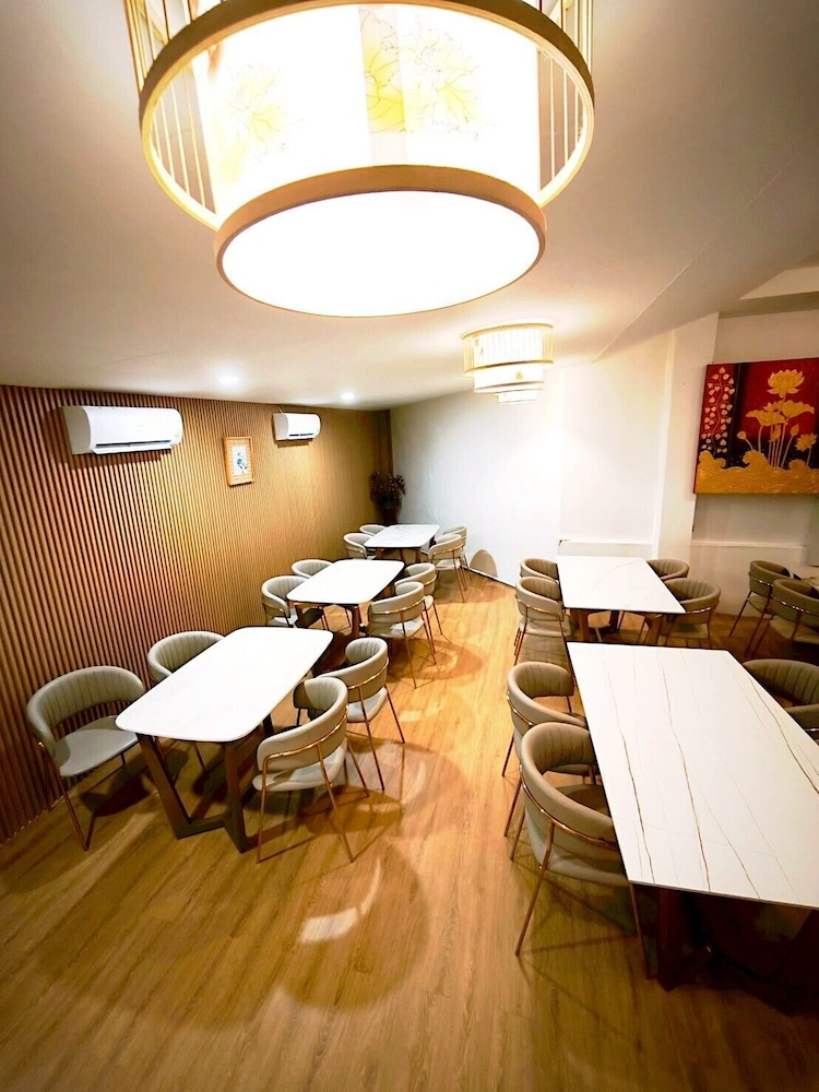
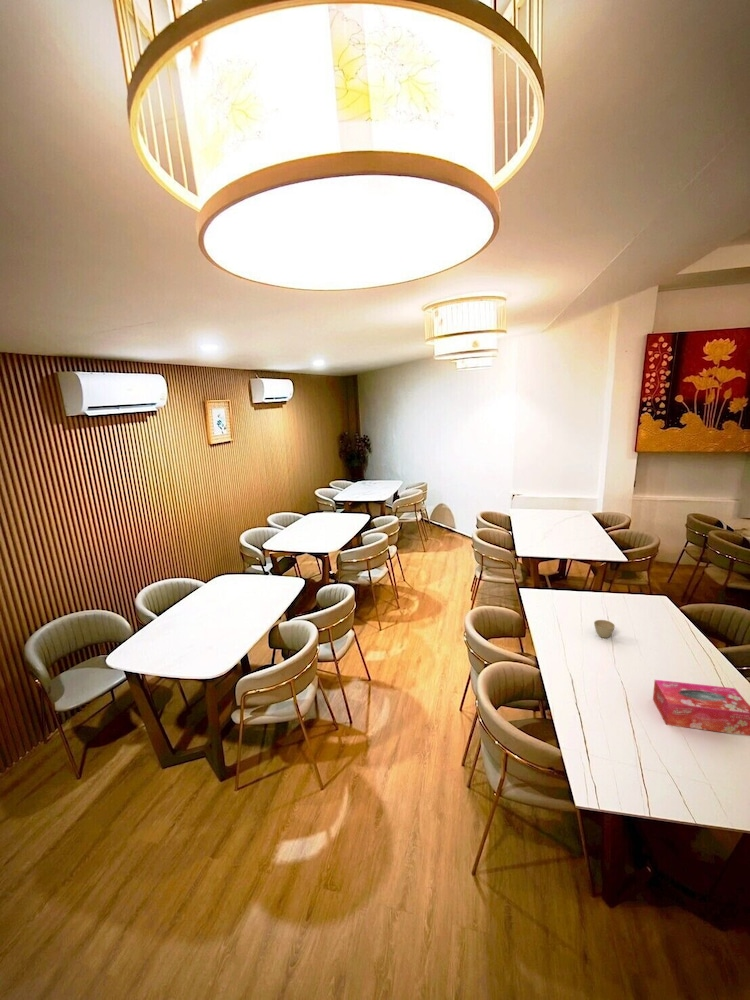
+ flower pot [593,619,616,639]
+ tissue box [652,679,750,737]
